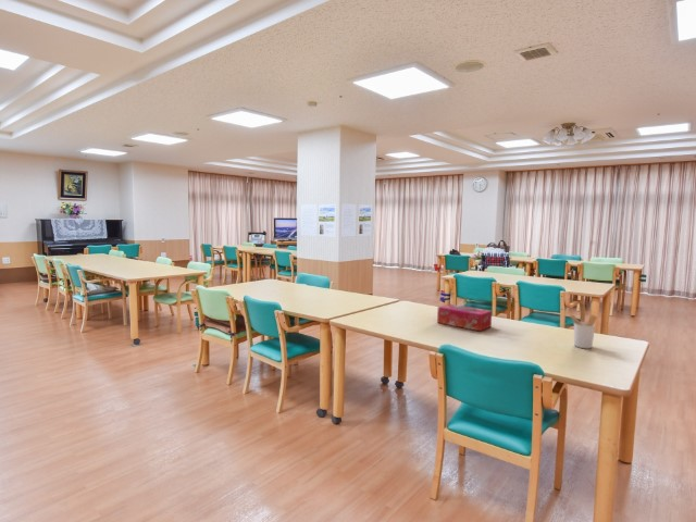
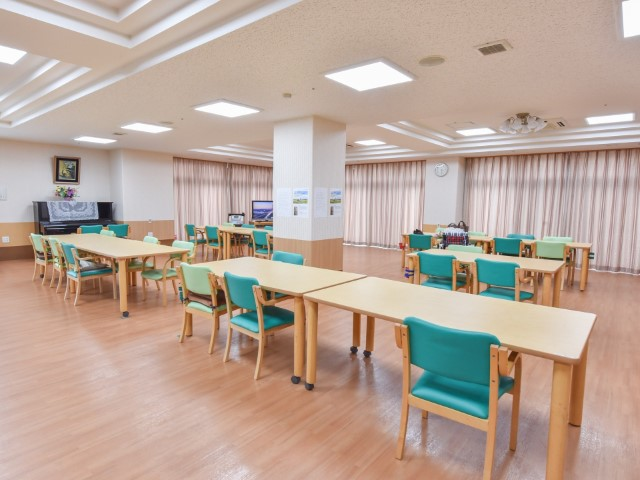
- utensil holder [567,313,598,349]
- tissue box [436,303,493,332]
